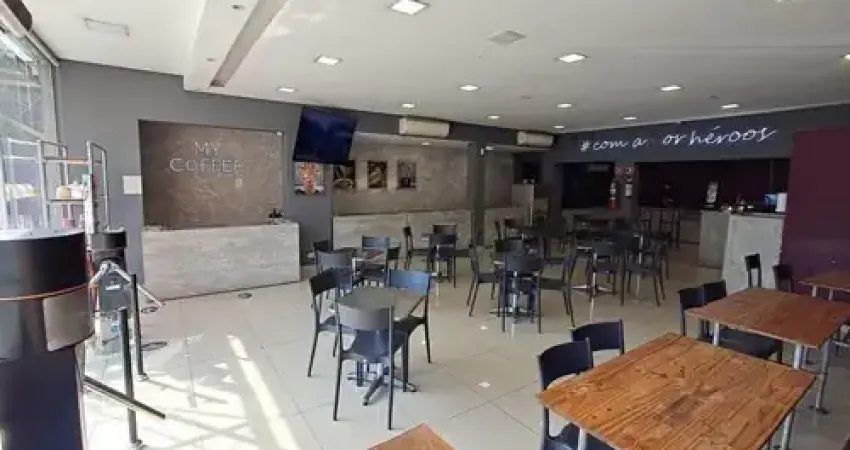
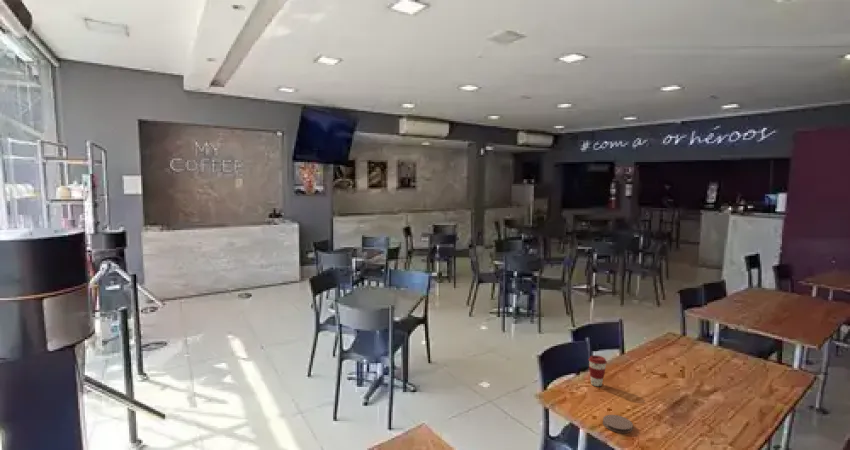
+ coaster [602,414,634,434]
+ coffee cup [588,354,608,387]
